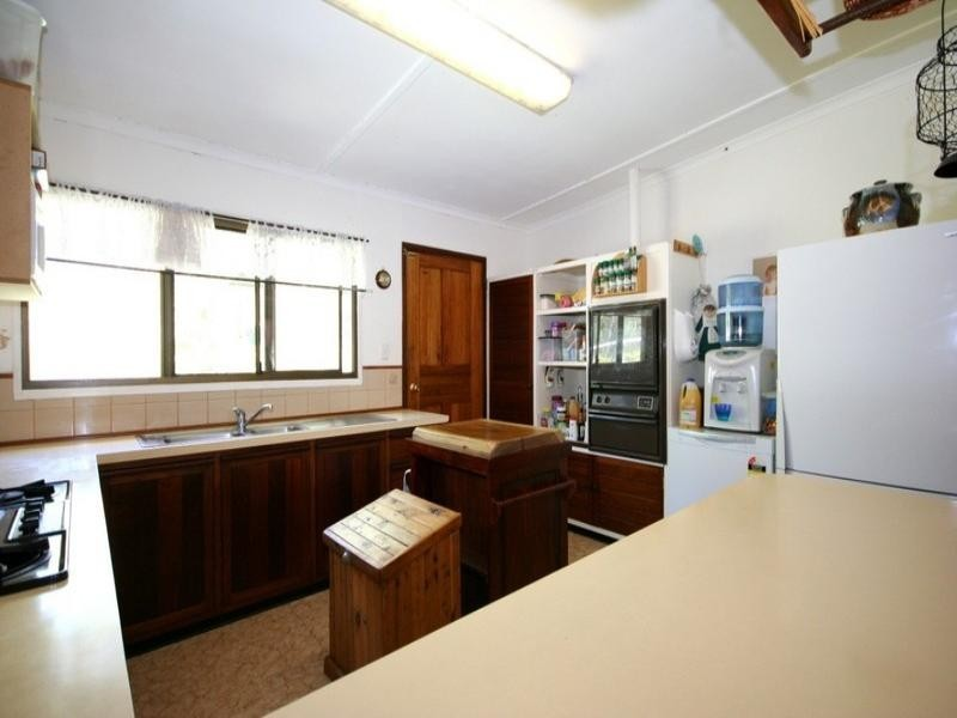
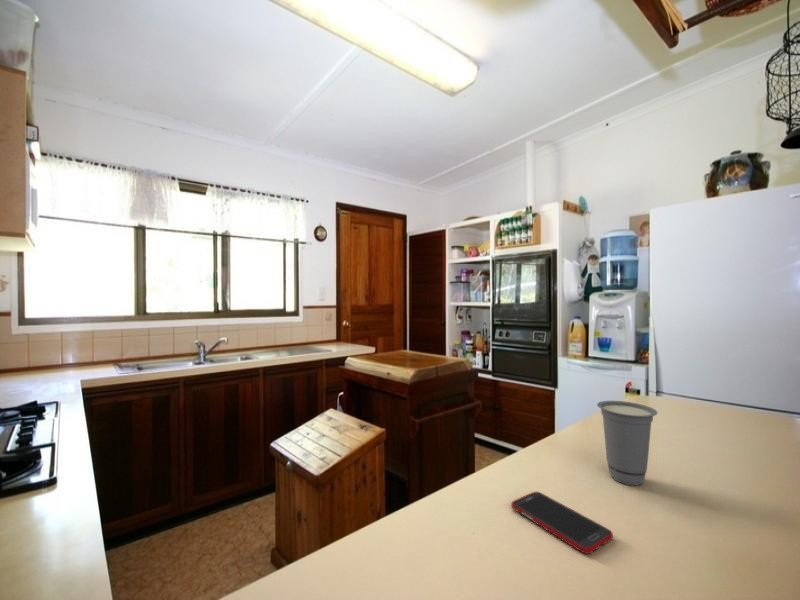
+ cell phone [510,491,614,555]
+ cup [596,400,658,486]
